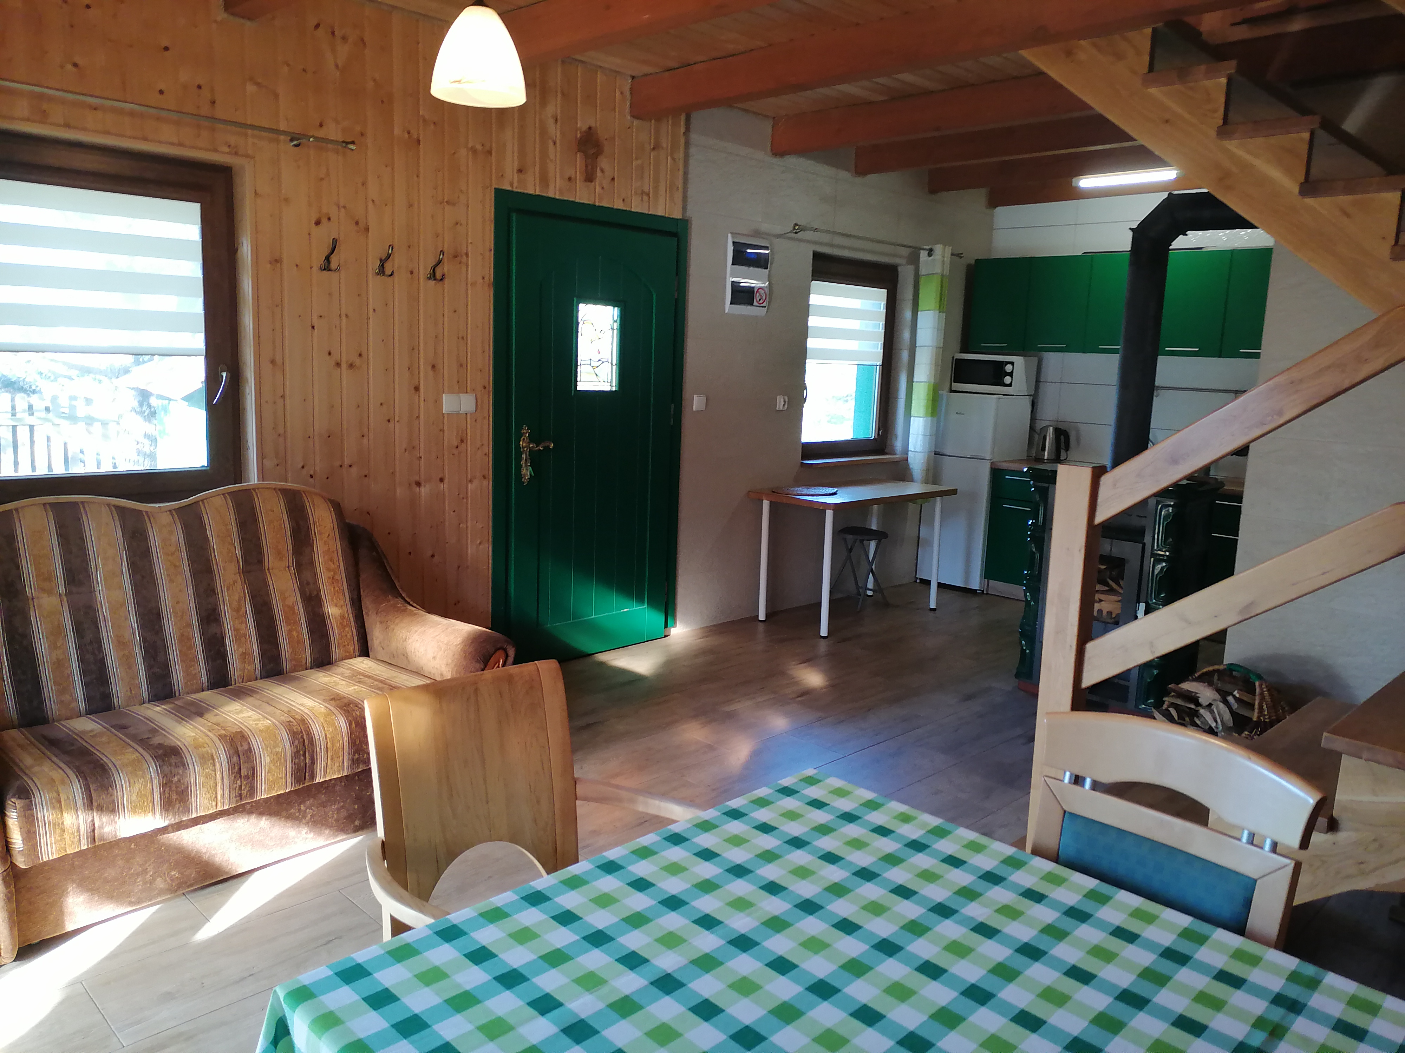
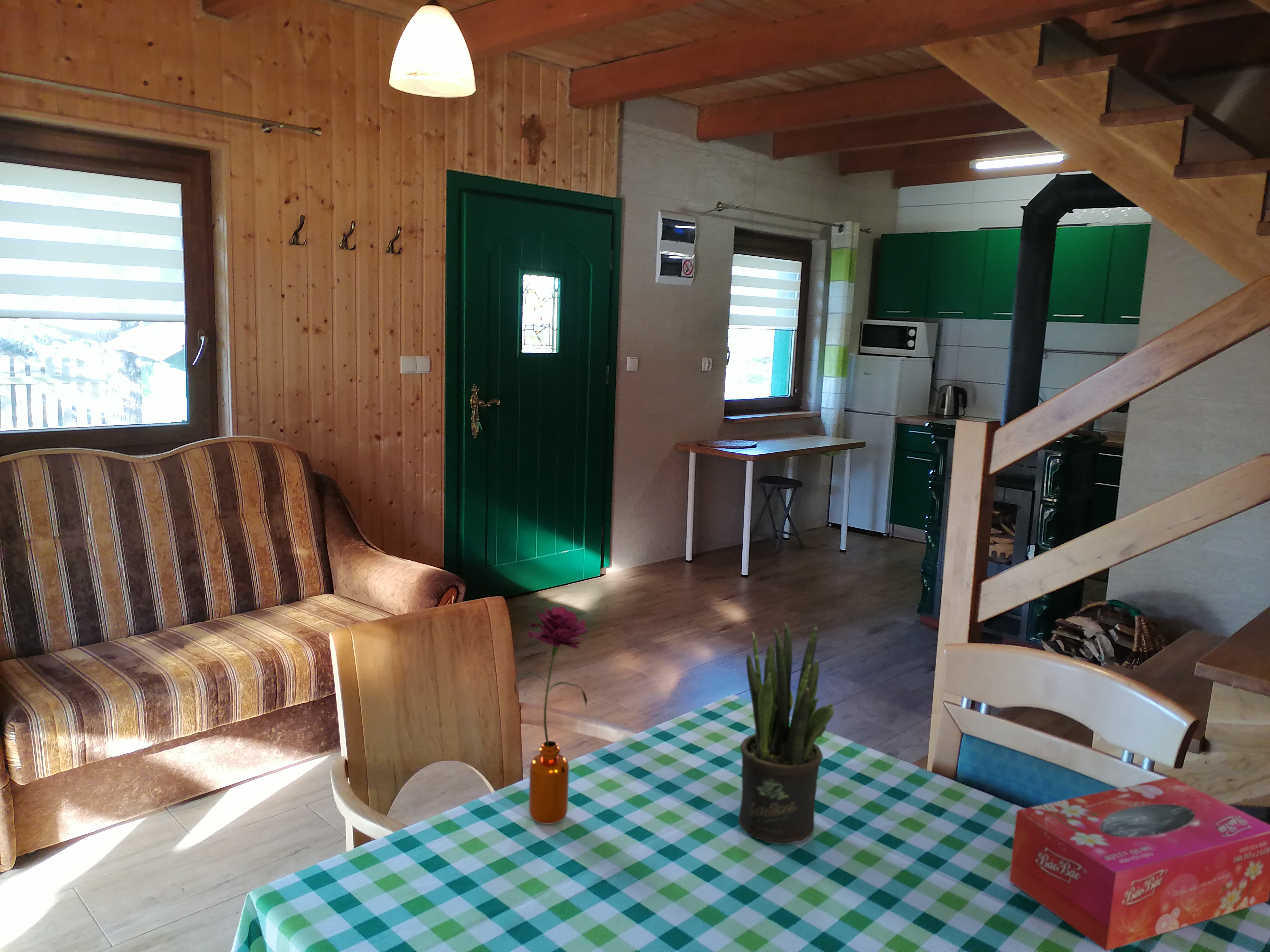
+ flower [514,606,589,824]
+ potted plant [738,621,834,845]
+ tissue box [1009,777,1270,951]
